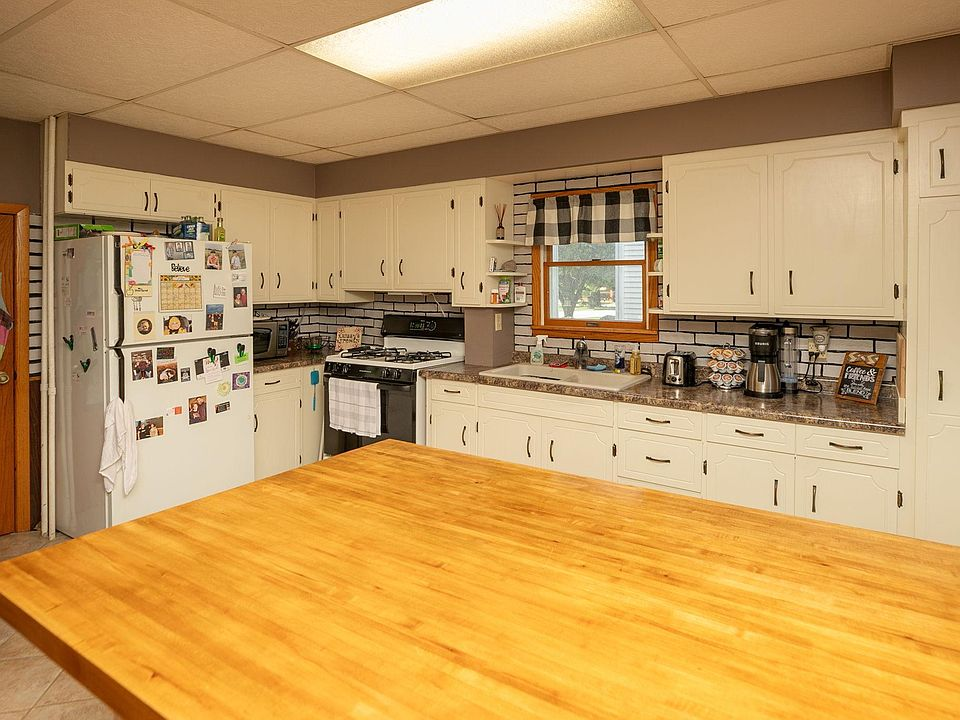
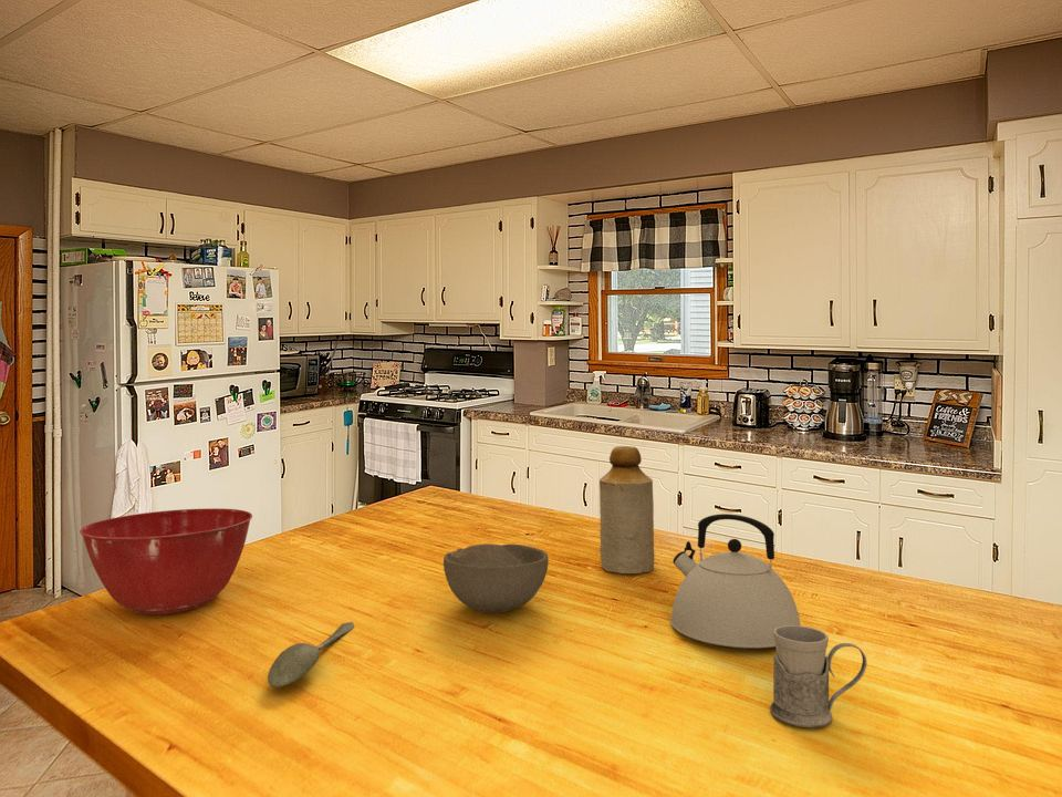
+ spoon [267,621,356,689]
+ bottle [598,445,655,575]
+ bowl [442,542,550,614]
+ kettle [669,513,801,649]
+ mug [769,625,867,728]
+ mixing bowl [79,507,253,615]
